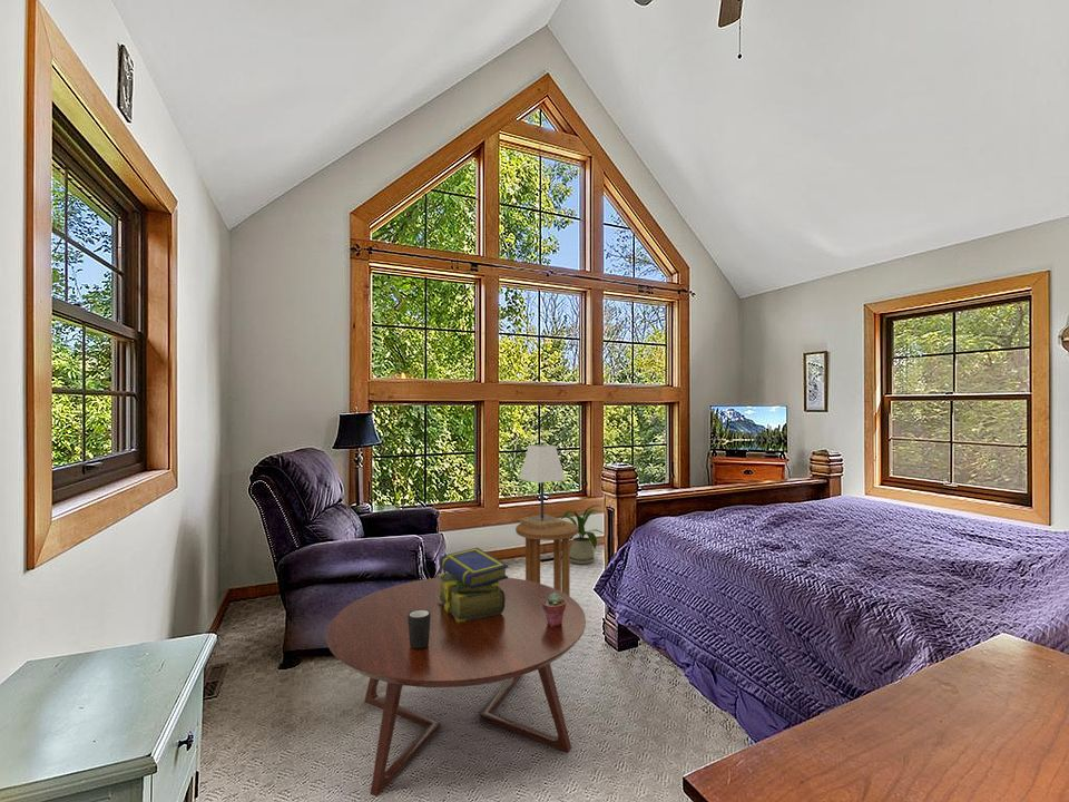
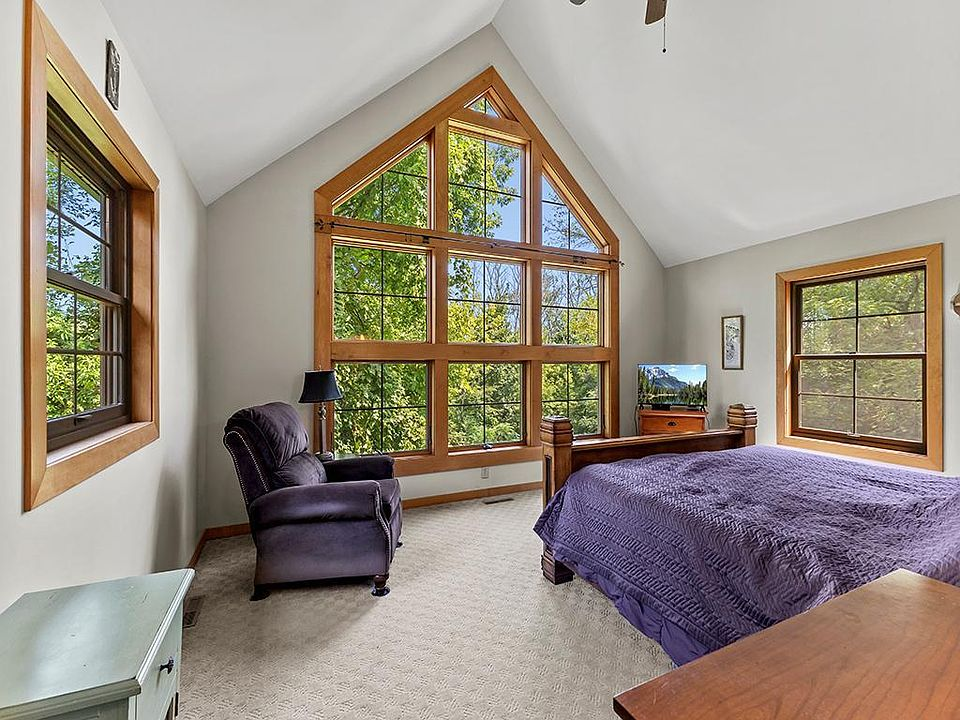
- potted succulent [542,593,566,627]
- lamp [518,443,567,529]
- mug [408,609,431,648]
- side table [514,520,579,597]
- house plant [557,503,605,565]
- stack of books [438,547,509,623]
- coffee table [325,576,587,798]
